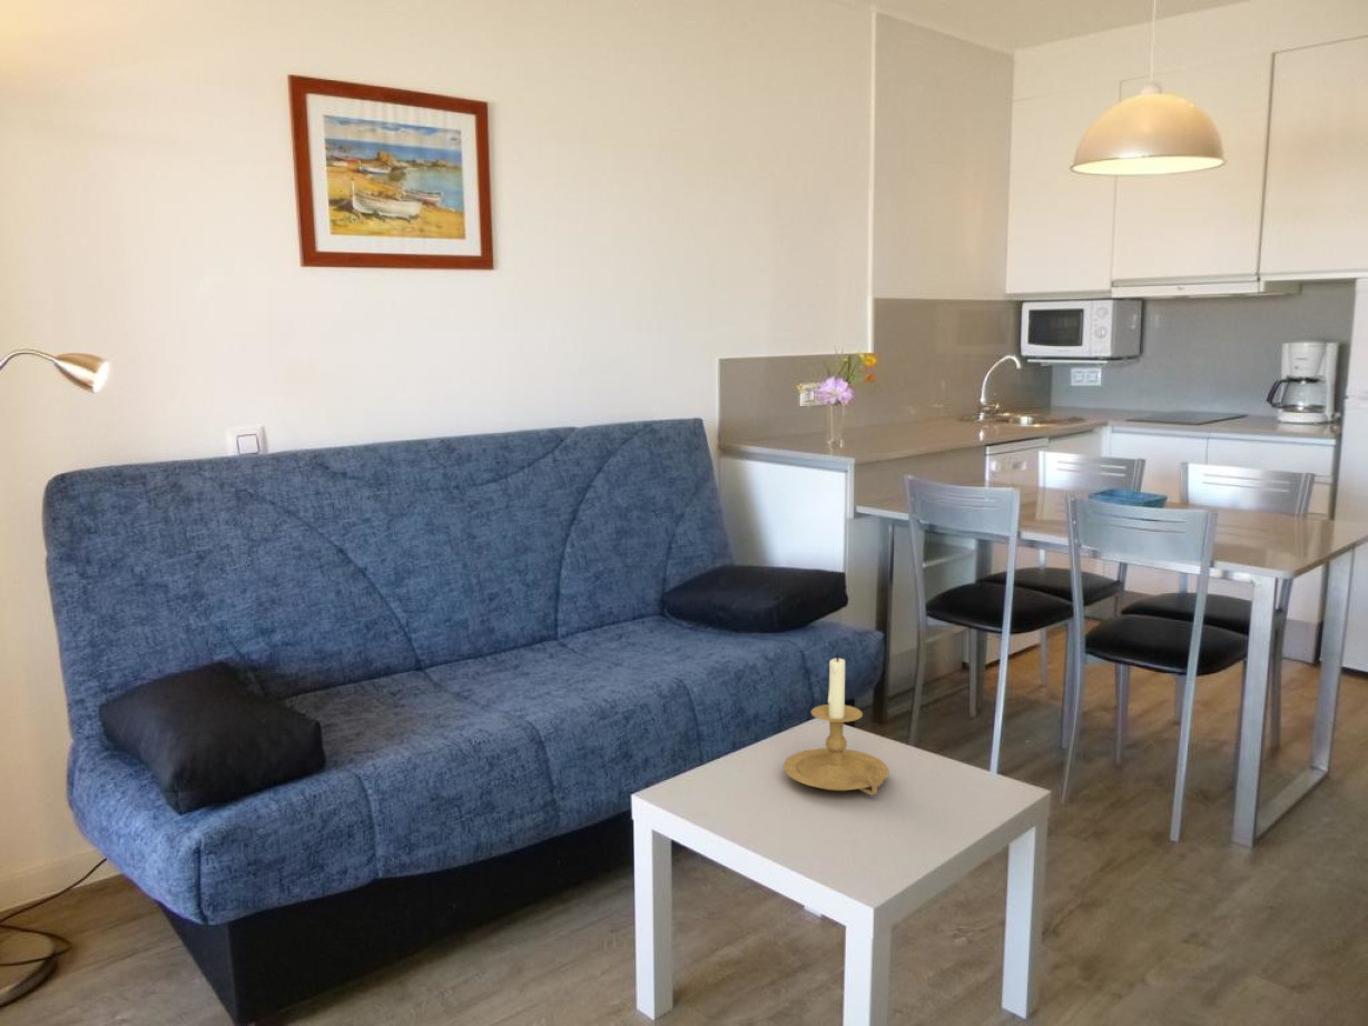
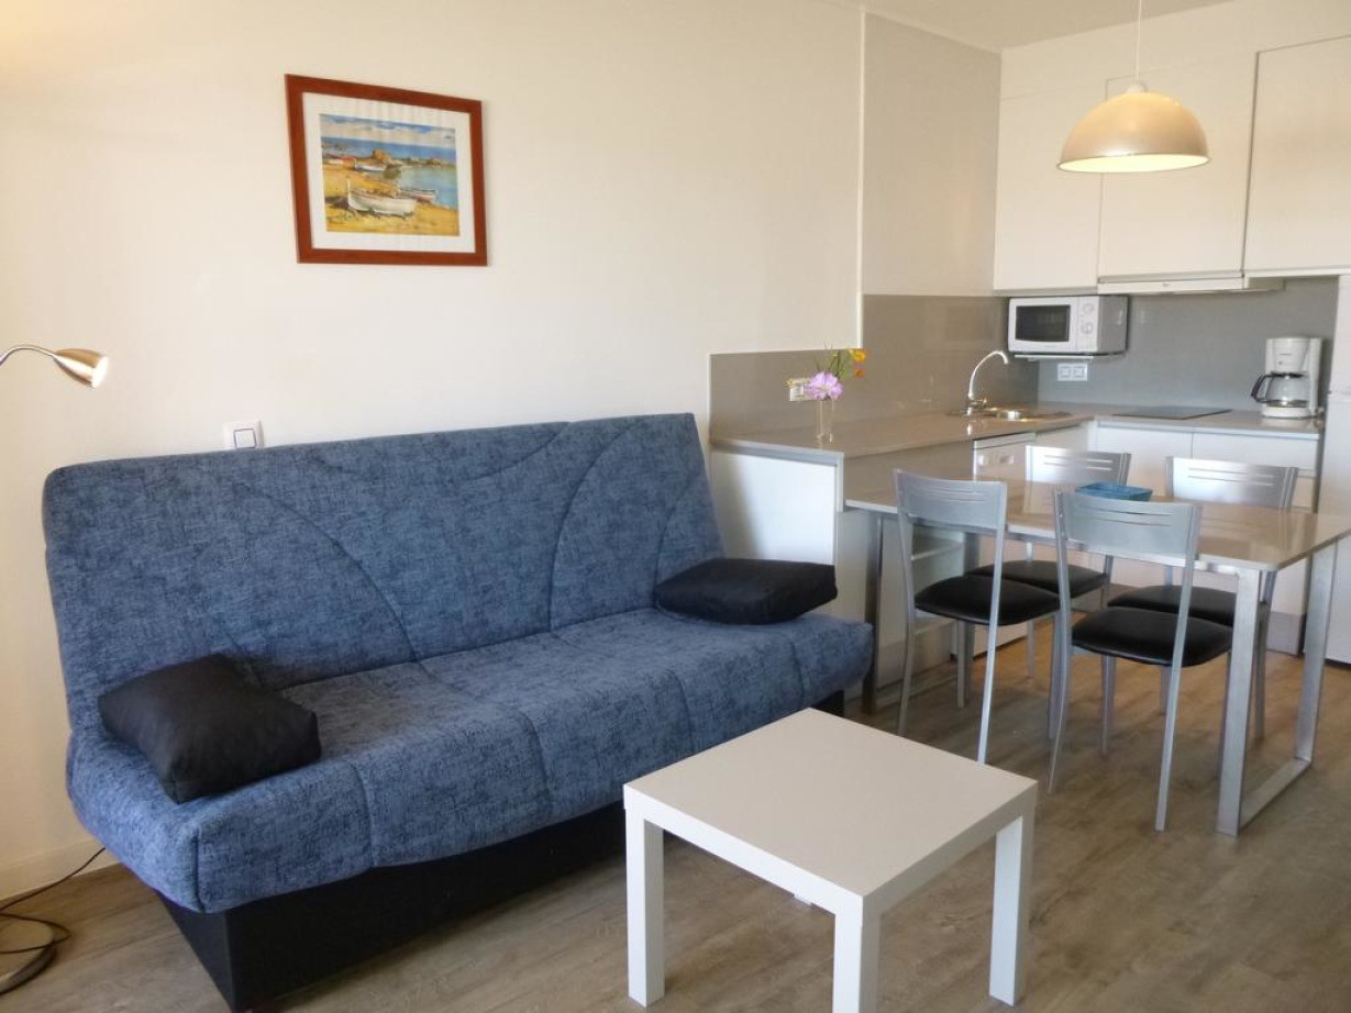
- candle holder [783,653,890,796]
